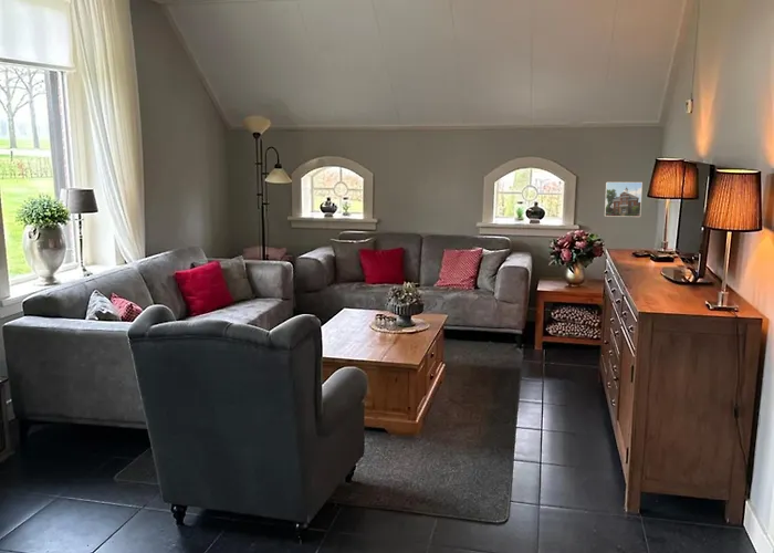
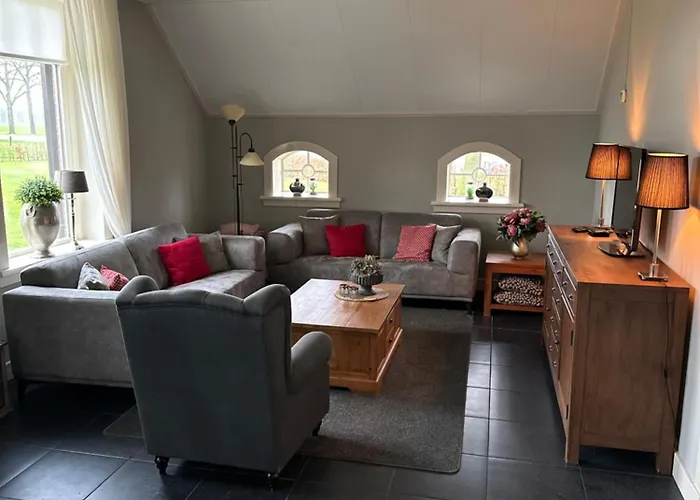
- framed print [604,181,644,218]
